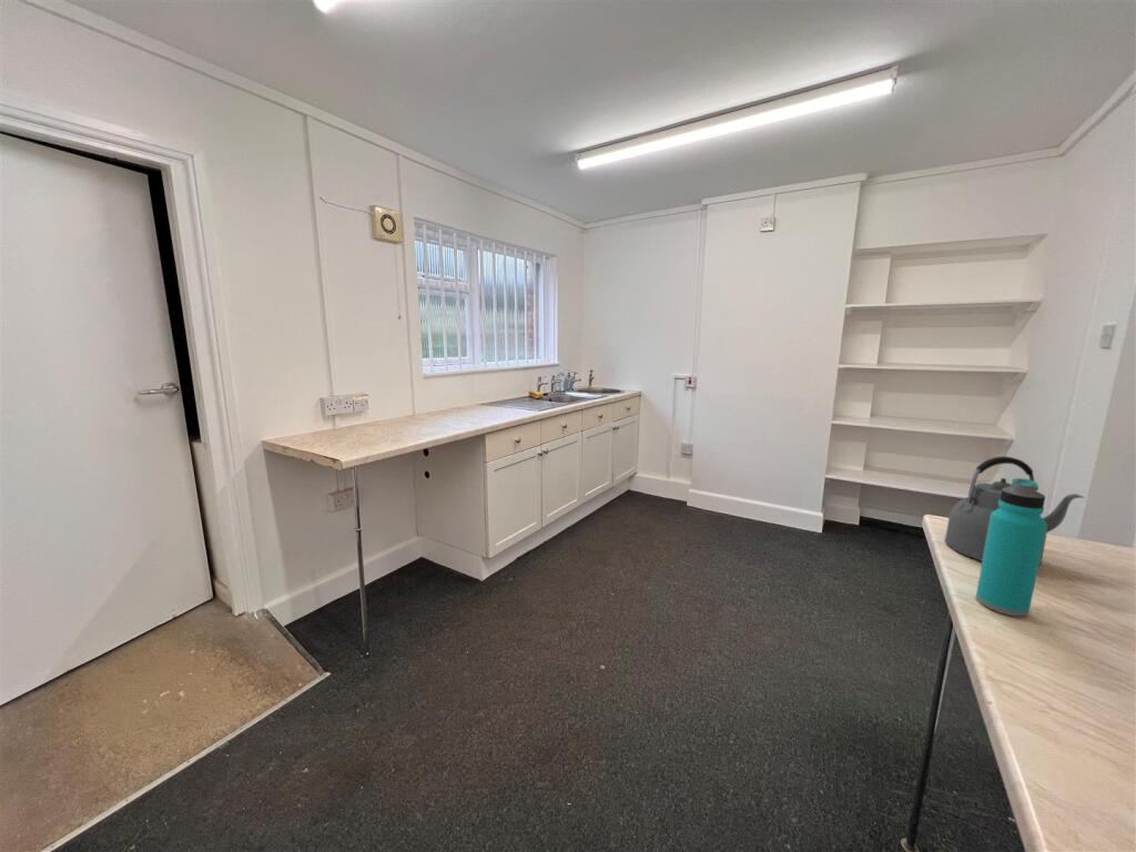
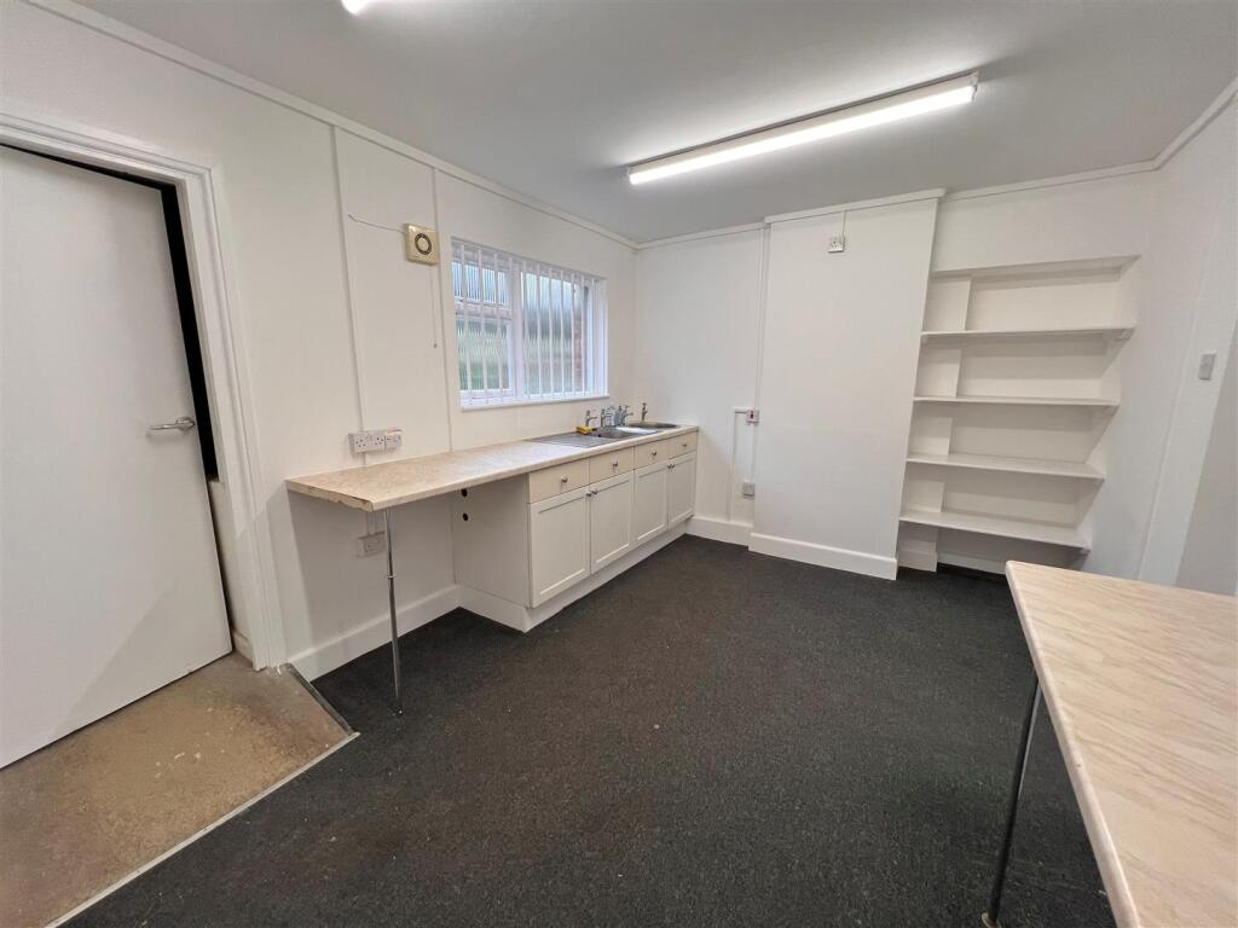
- kettle [944,455,1086,567]
- water bottle [975,477,1047,618]
